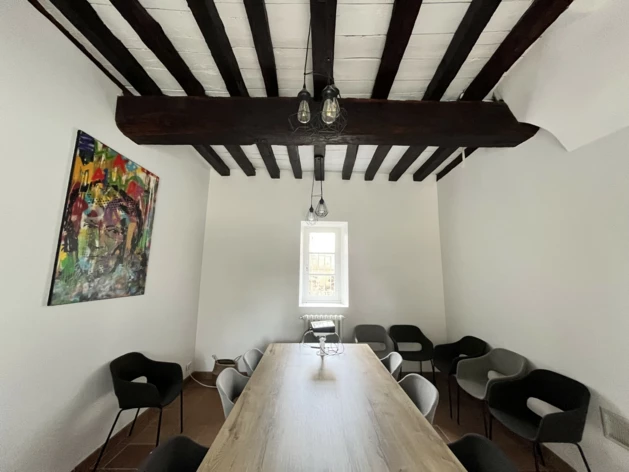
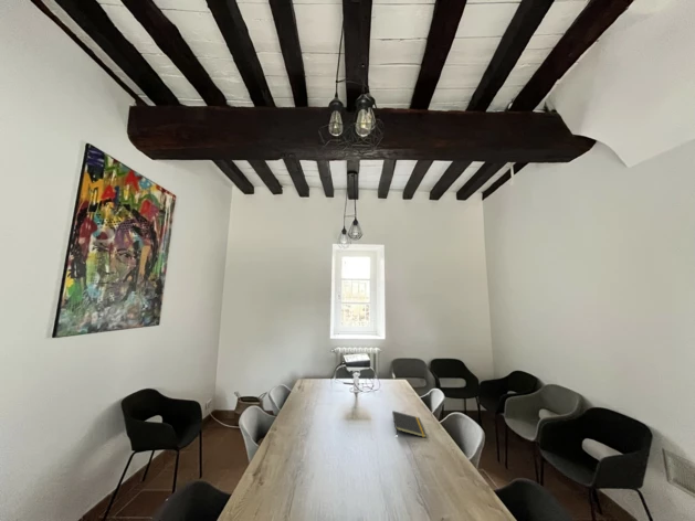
+ notepad [391,410,428,438]
